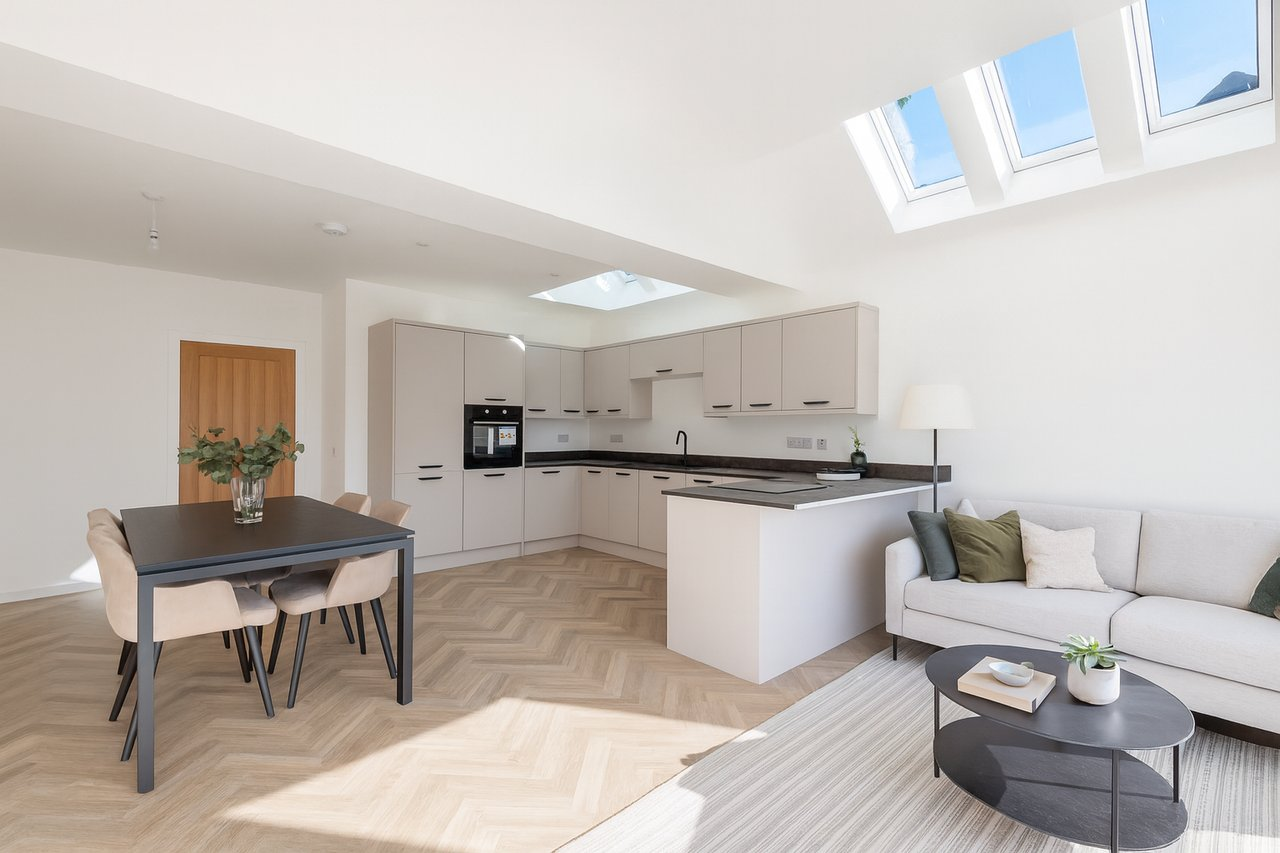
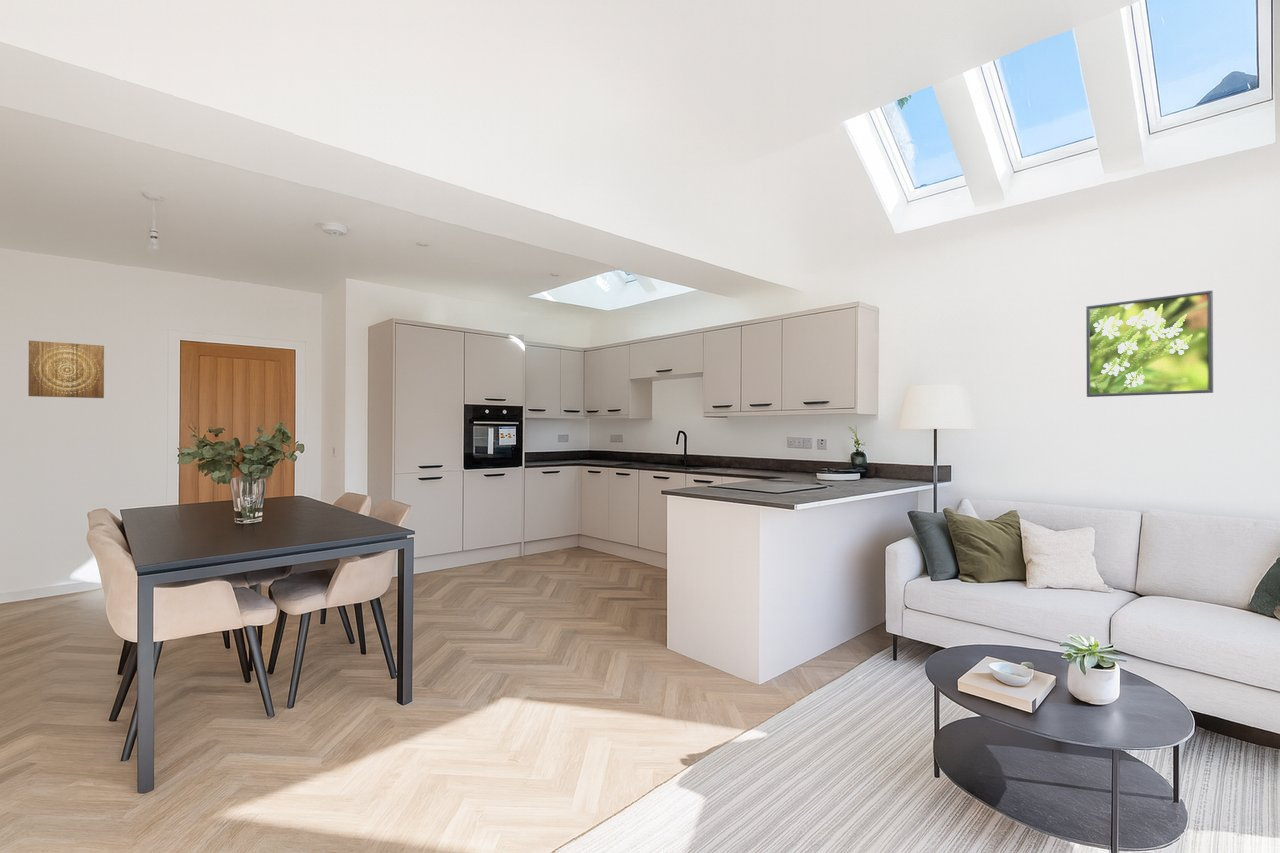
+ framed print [1085,289,1214,398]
+ wall art [27,339,105,399]
